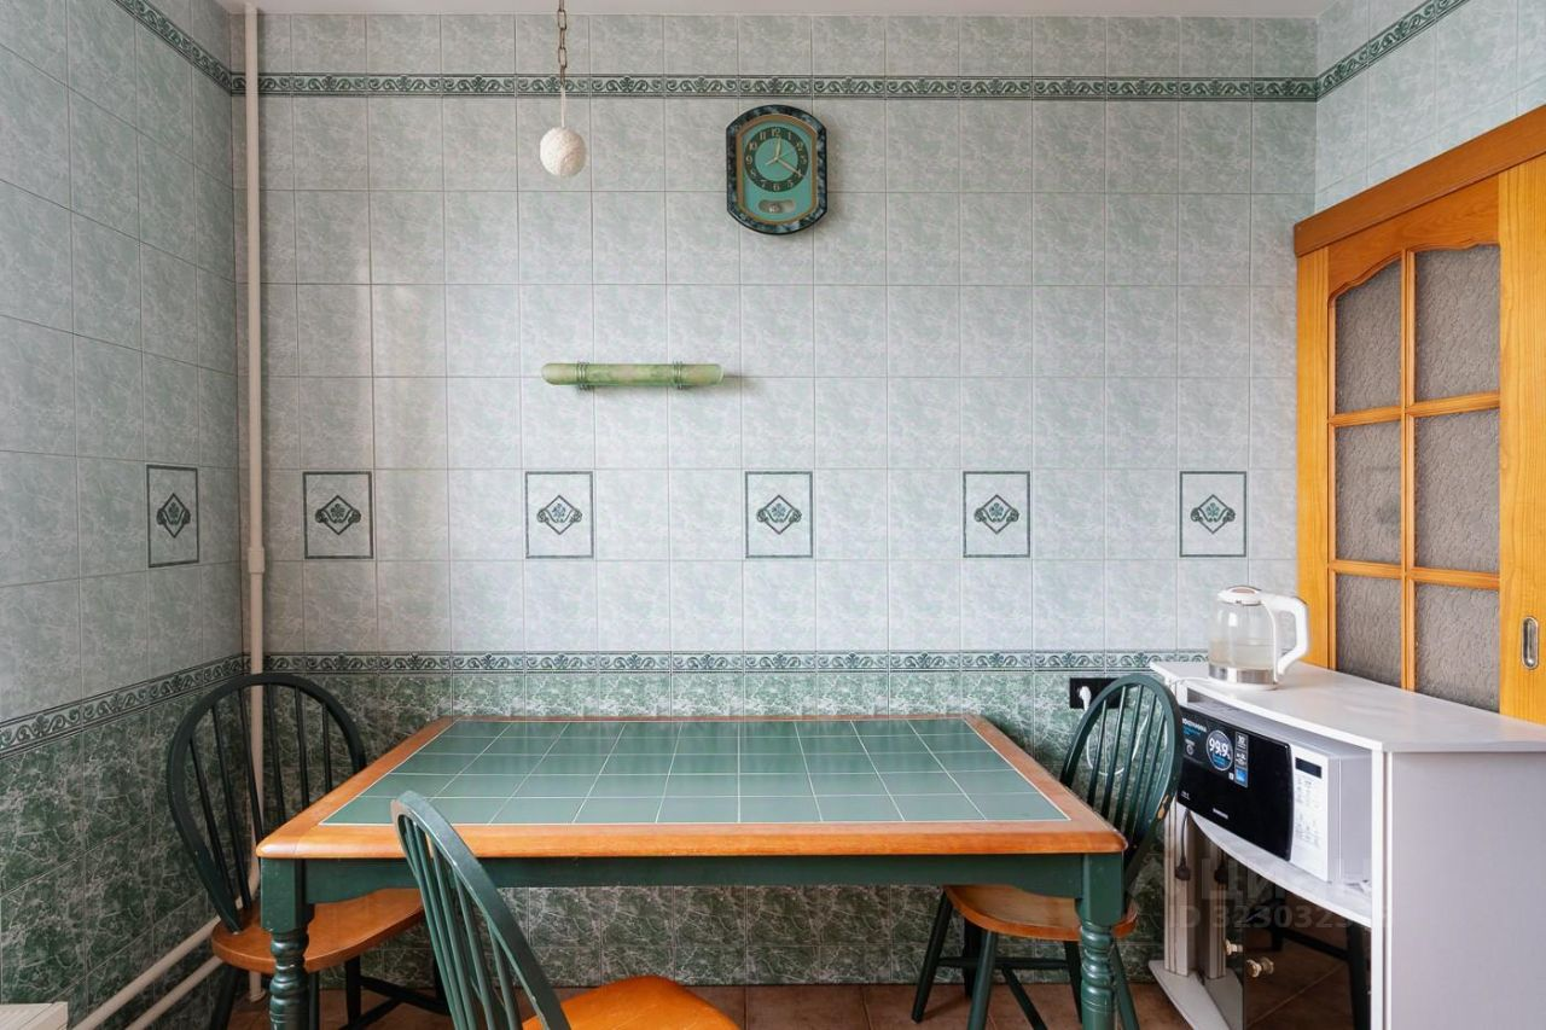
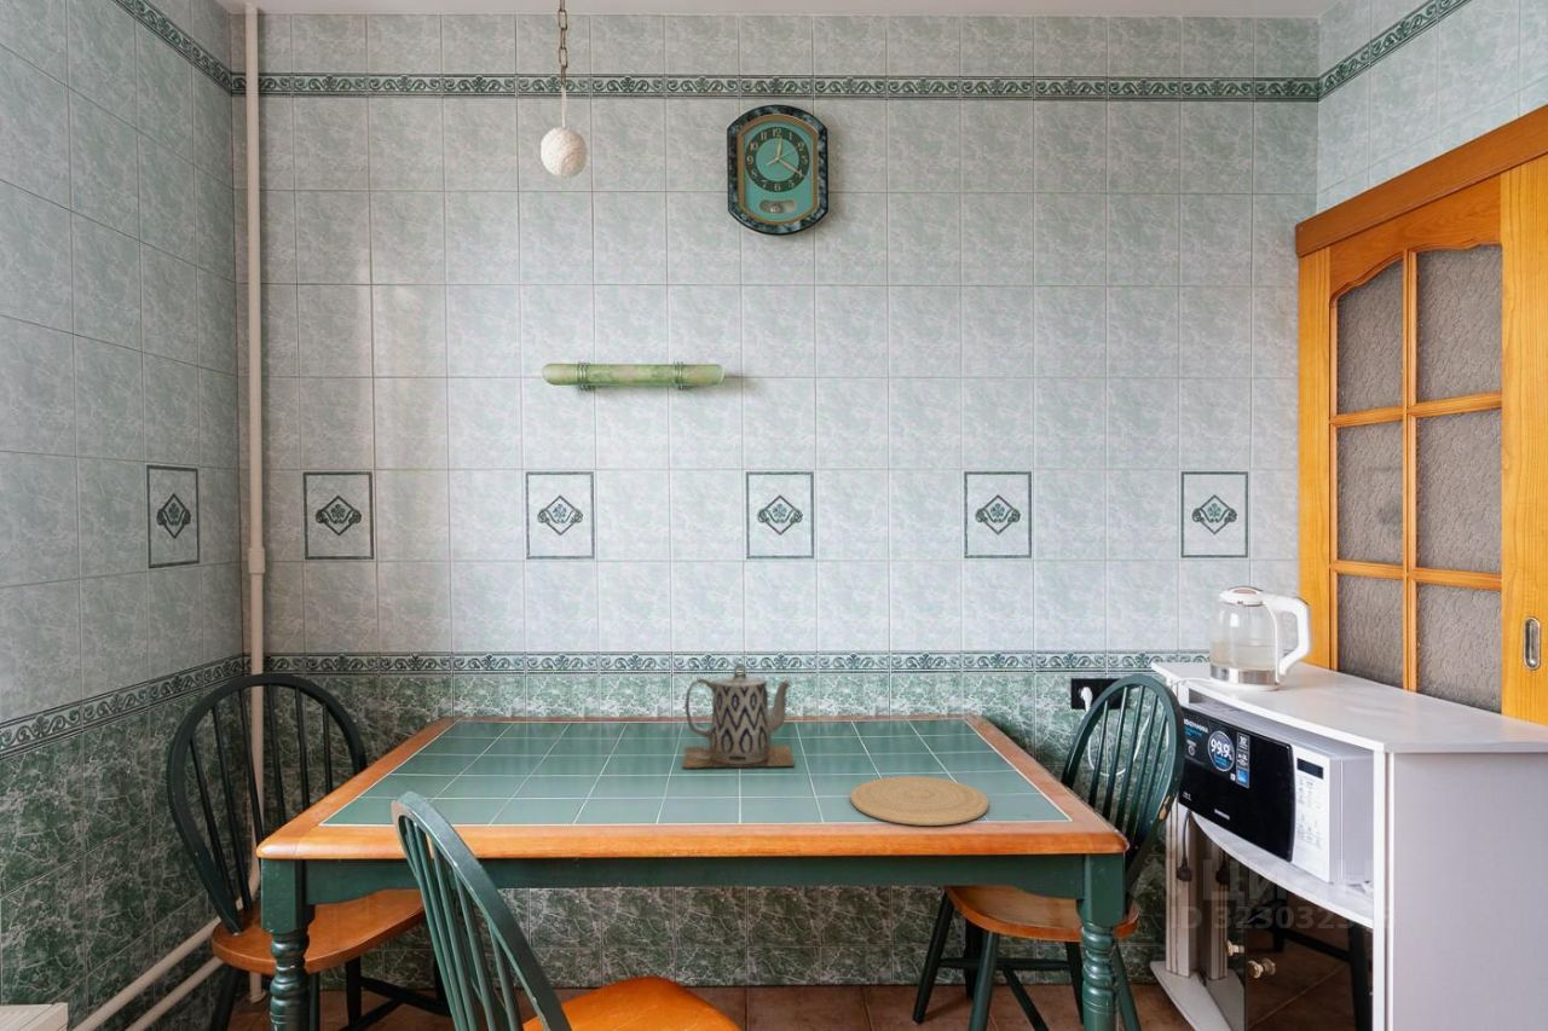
+ teapot [681,662,796,769]
+ plate [849,775,989,827]
